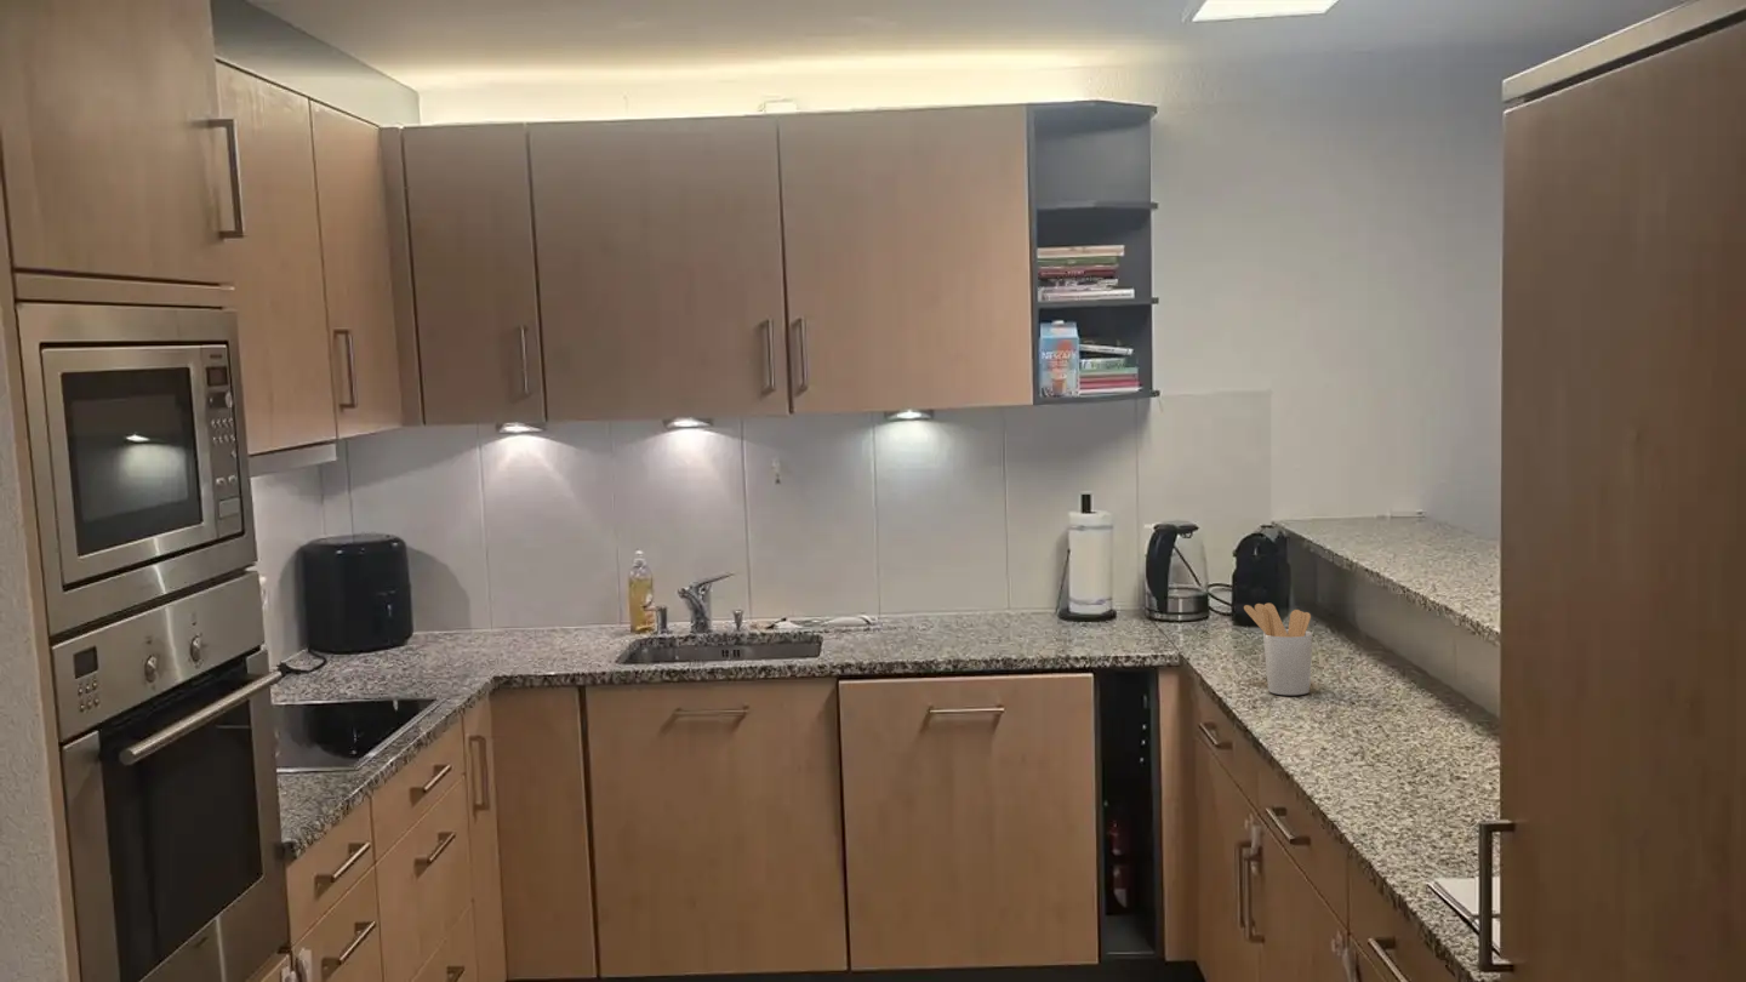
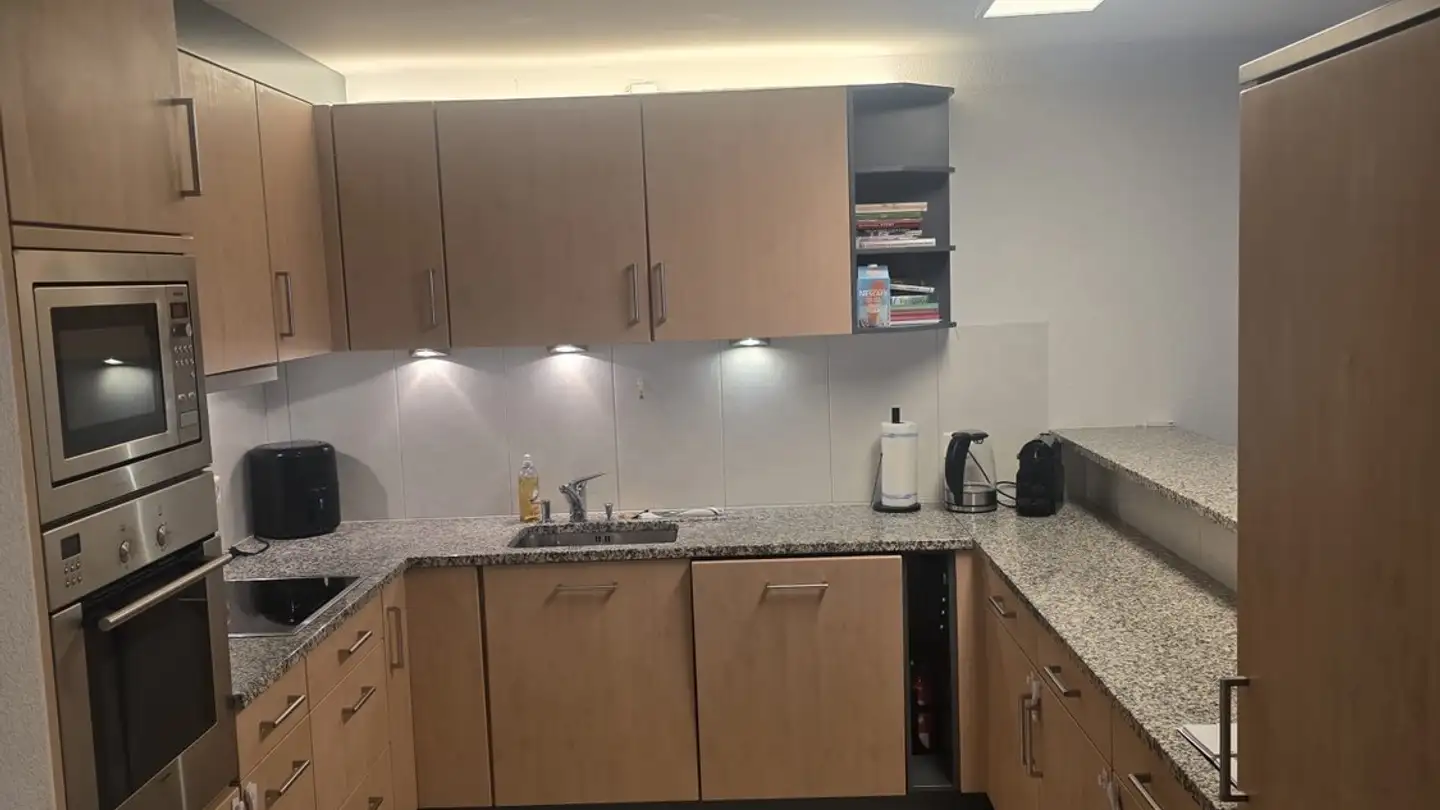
- utensil holder [1243,603,1313,696]
